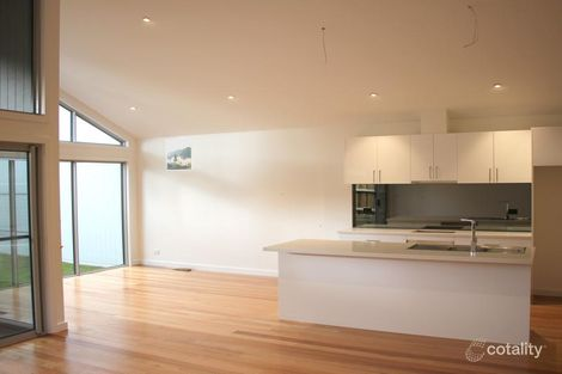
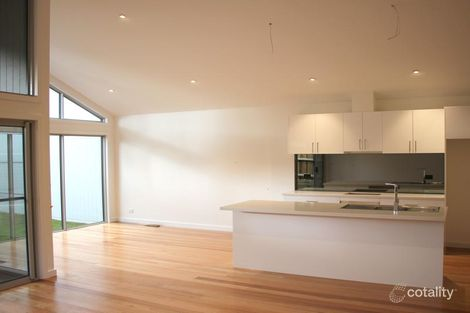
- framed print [165,136,194,172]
